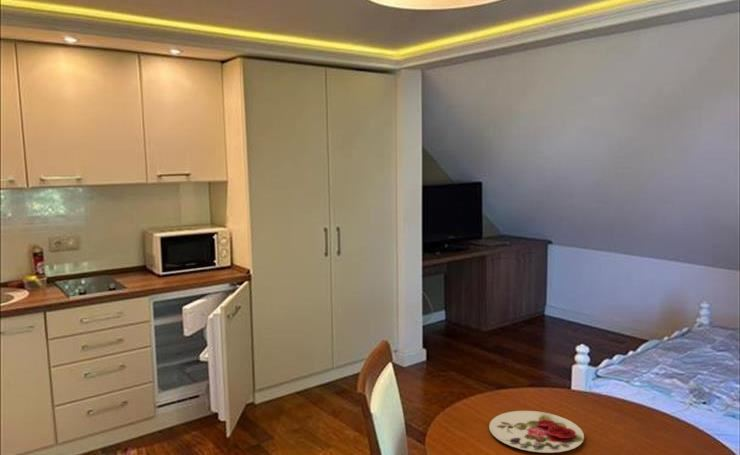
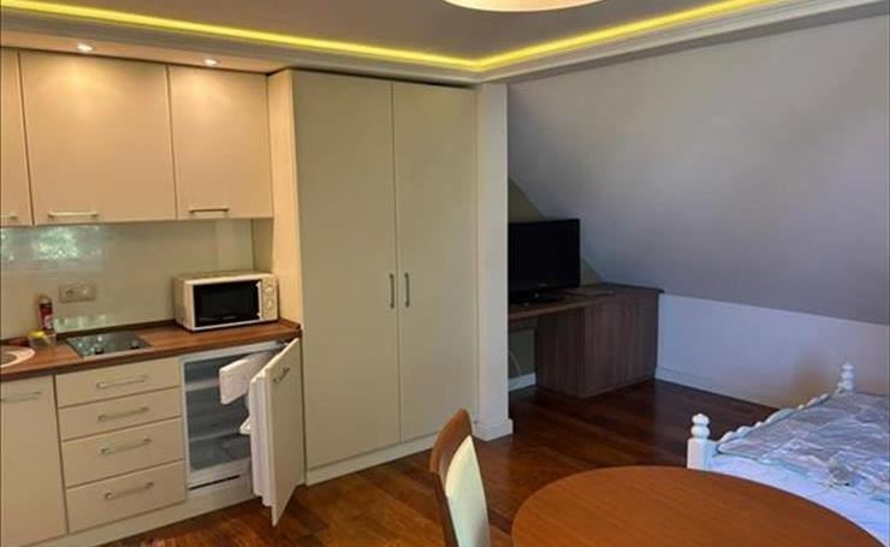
- plate [488,410,585,454]
